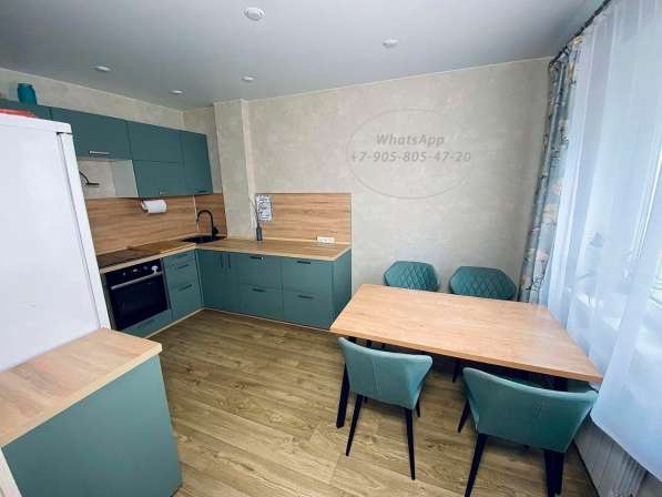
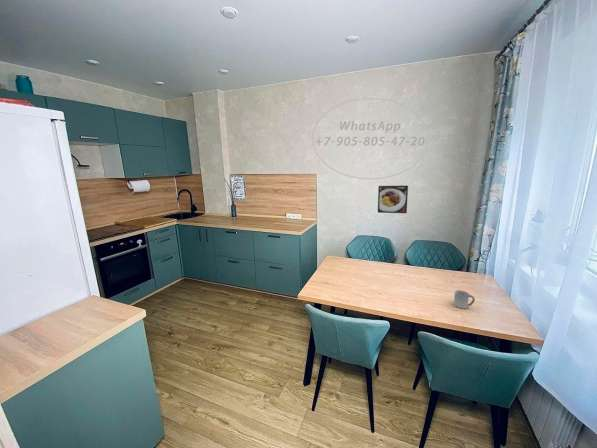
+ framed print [377,184,409,214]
+ cup [453,289,476,310]
